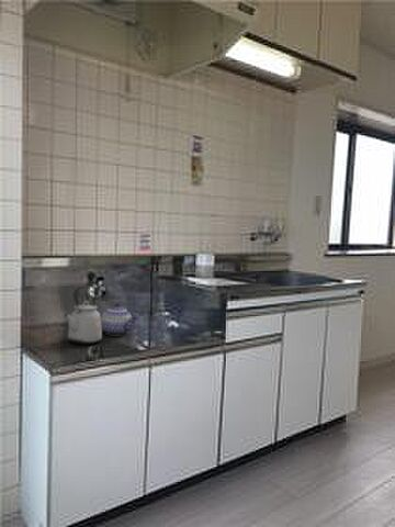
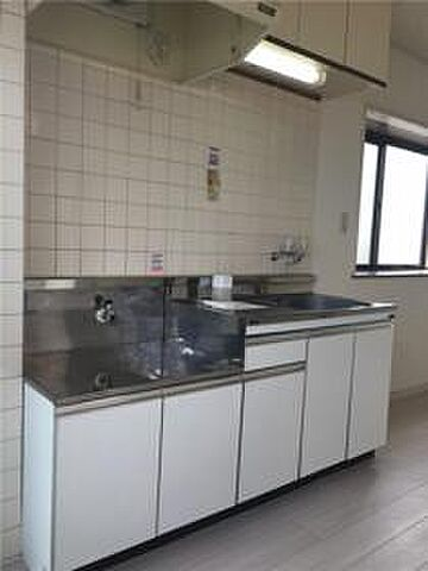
- teapot [97,302,139,336]
- kettle [64,284,103,345]
